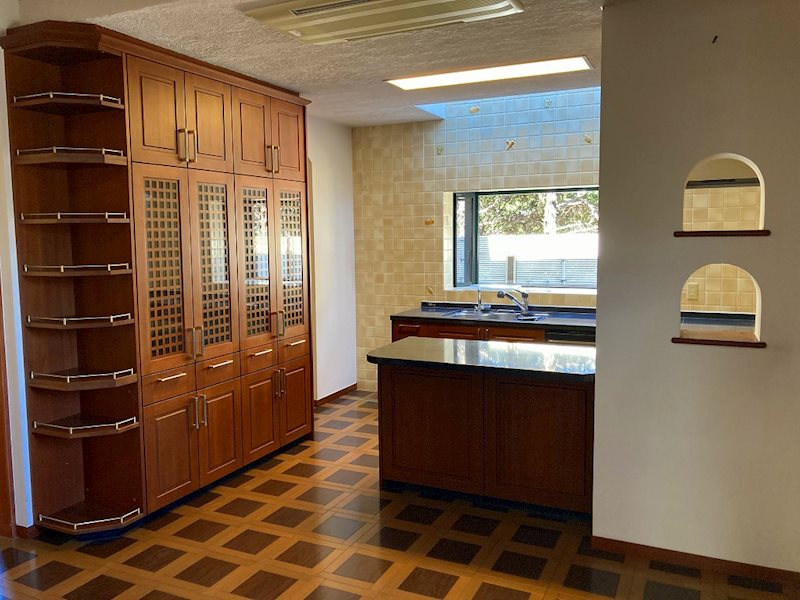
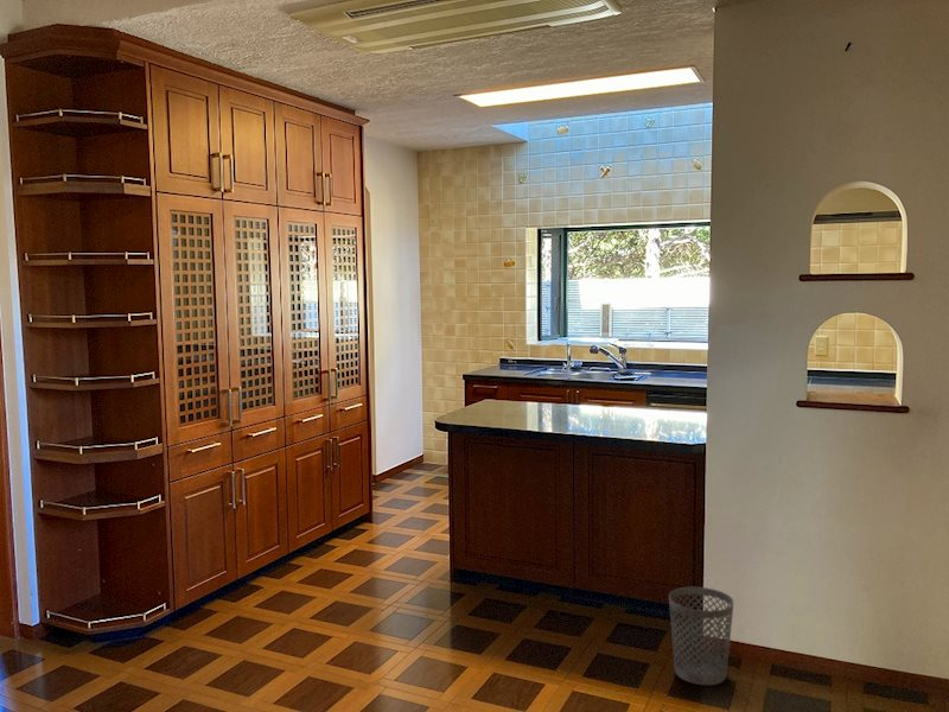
+ wastebasket [668,586,735,686]
